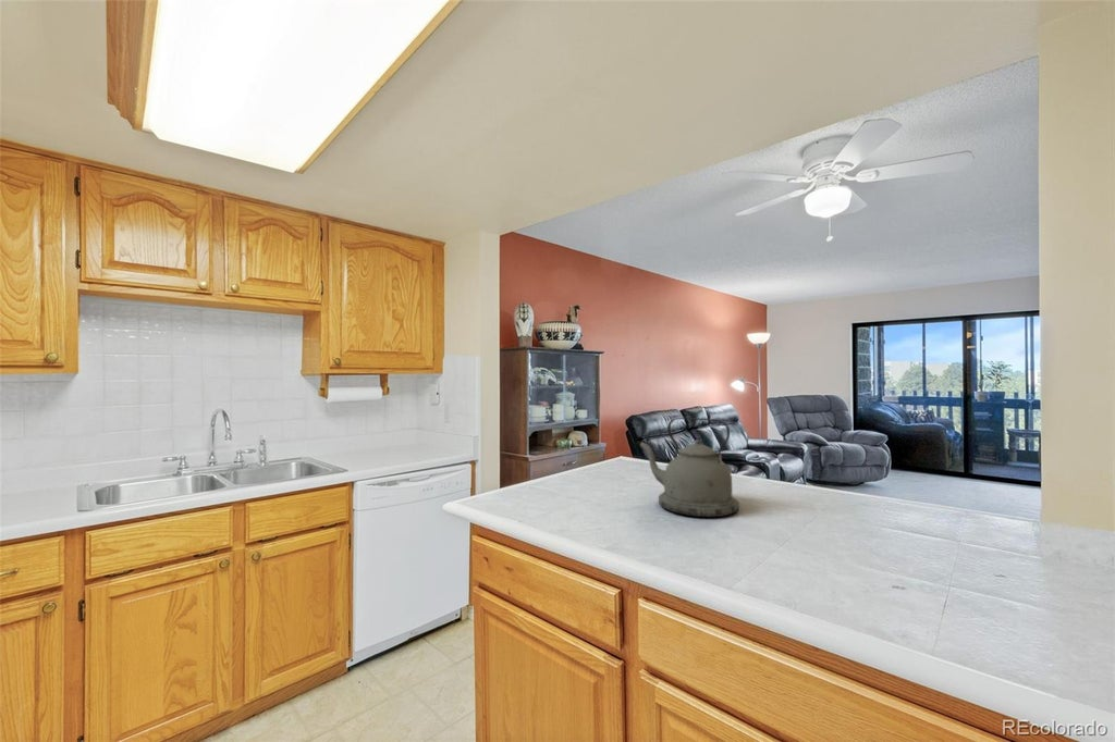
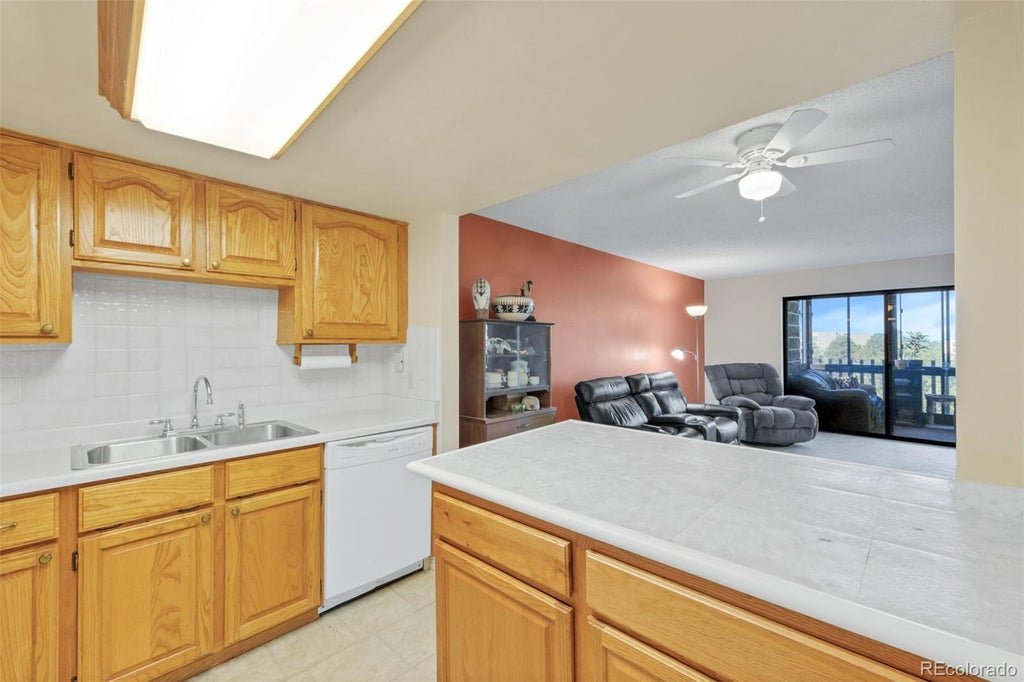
- kettle [639,417,740,518]
